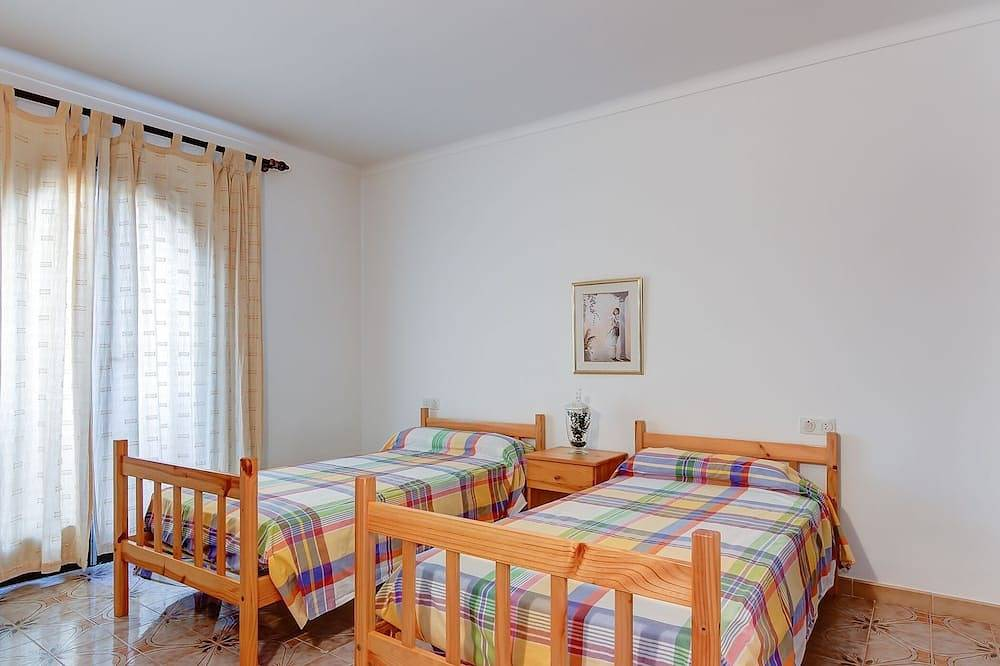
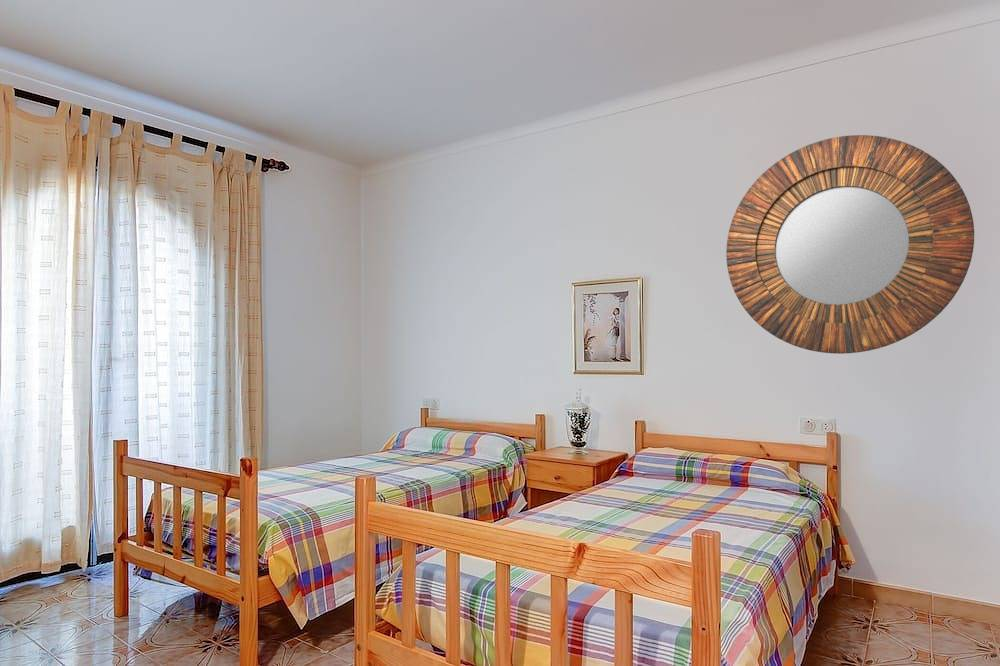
+ home mirror [725,134,975,355]
